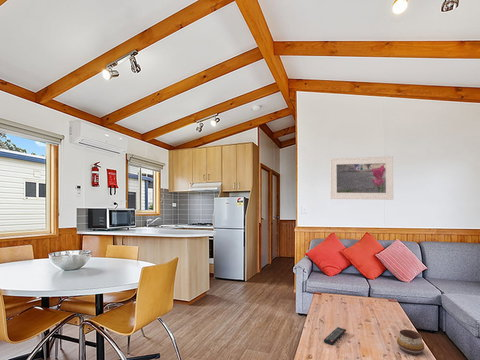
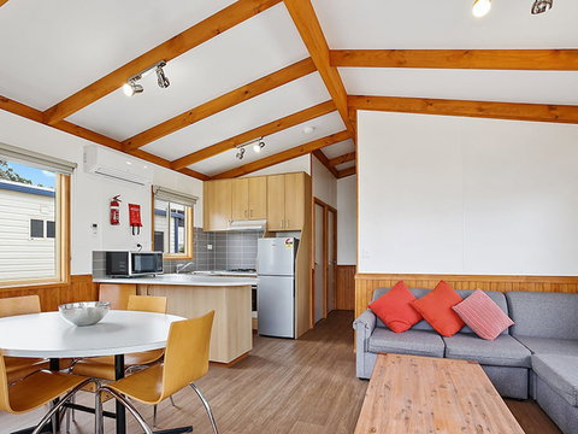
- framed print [329,156,394,201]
- remote control [323,326,347,346]
- decorative bowl [396,328,425,356]
